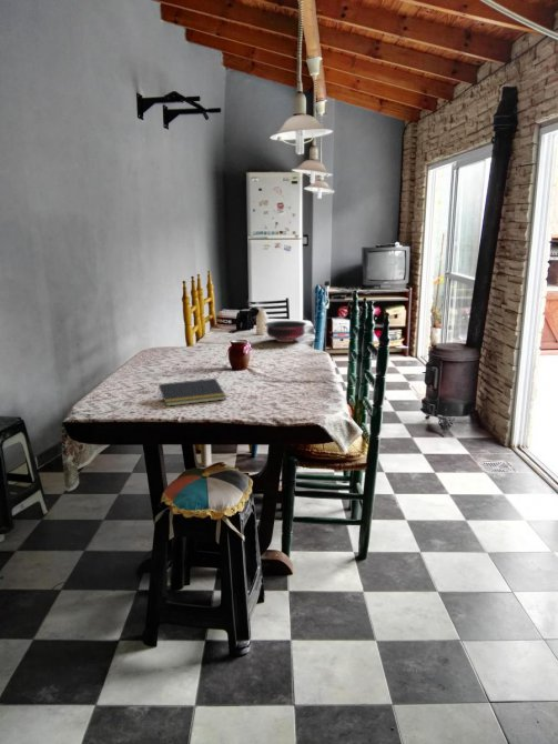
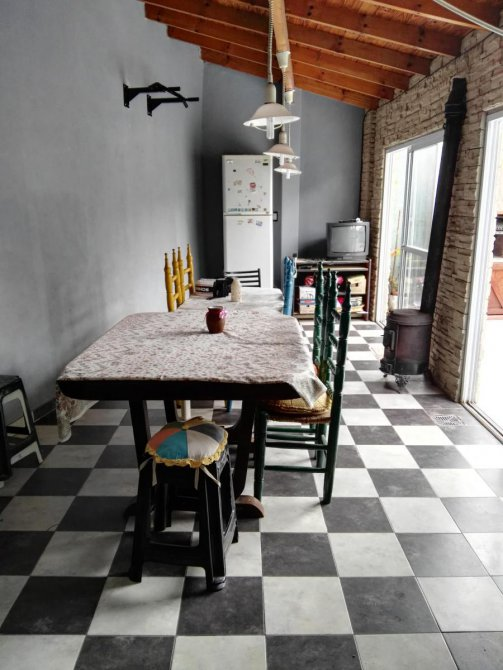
- bowl [264,320,307,343]
- notepad [156,378,227,408]
